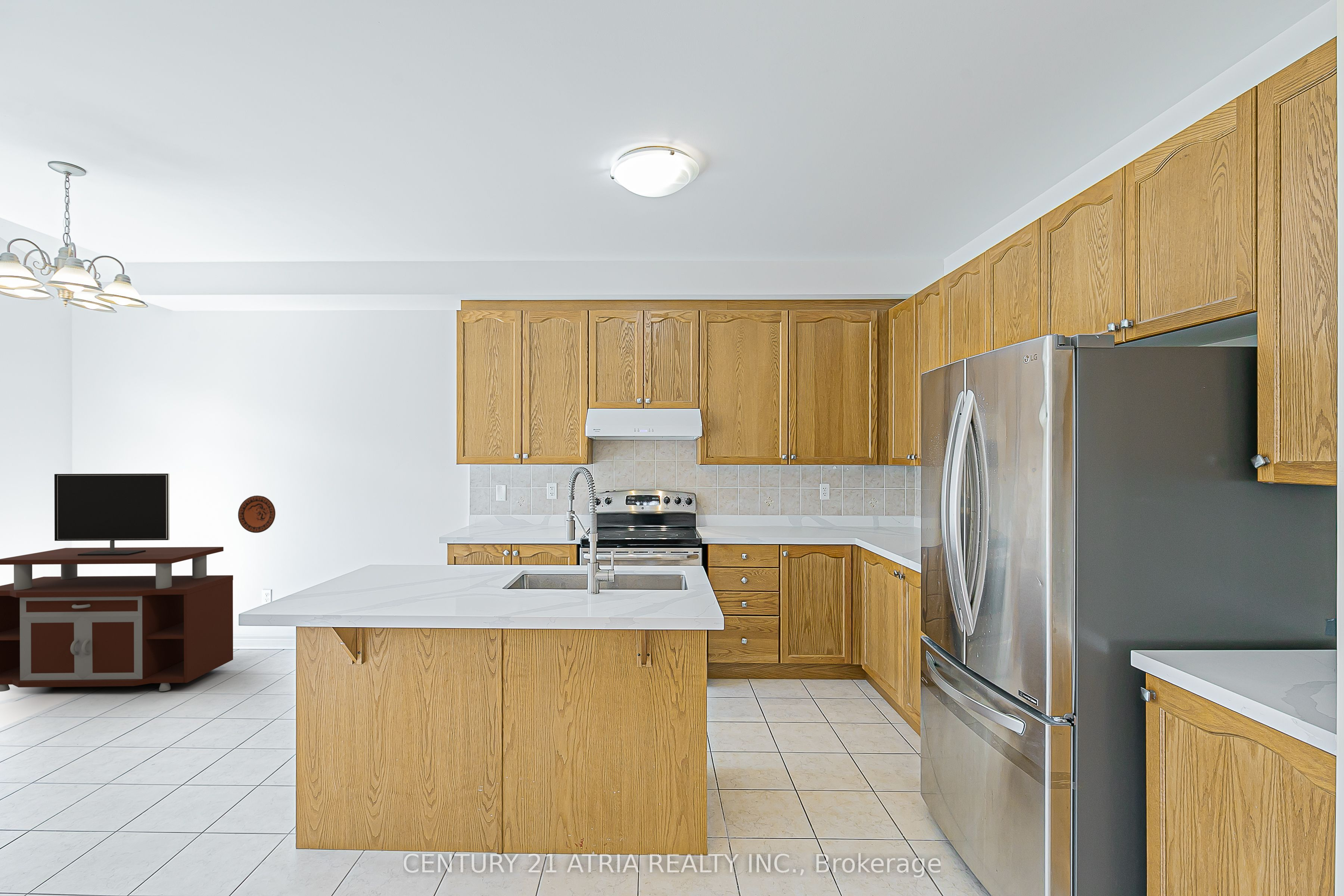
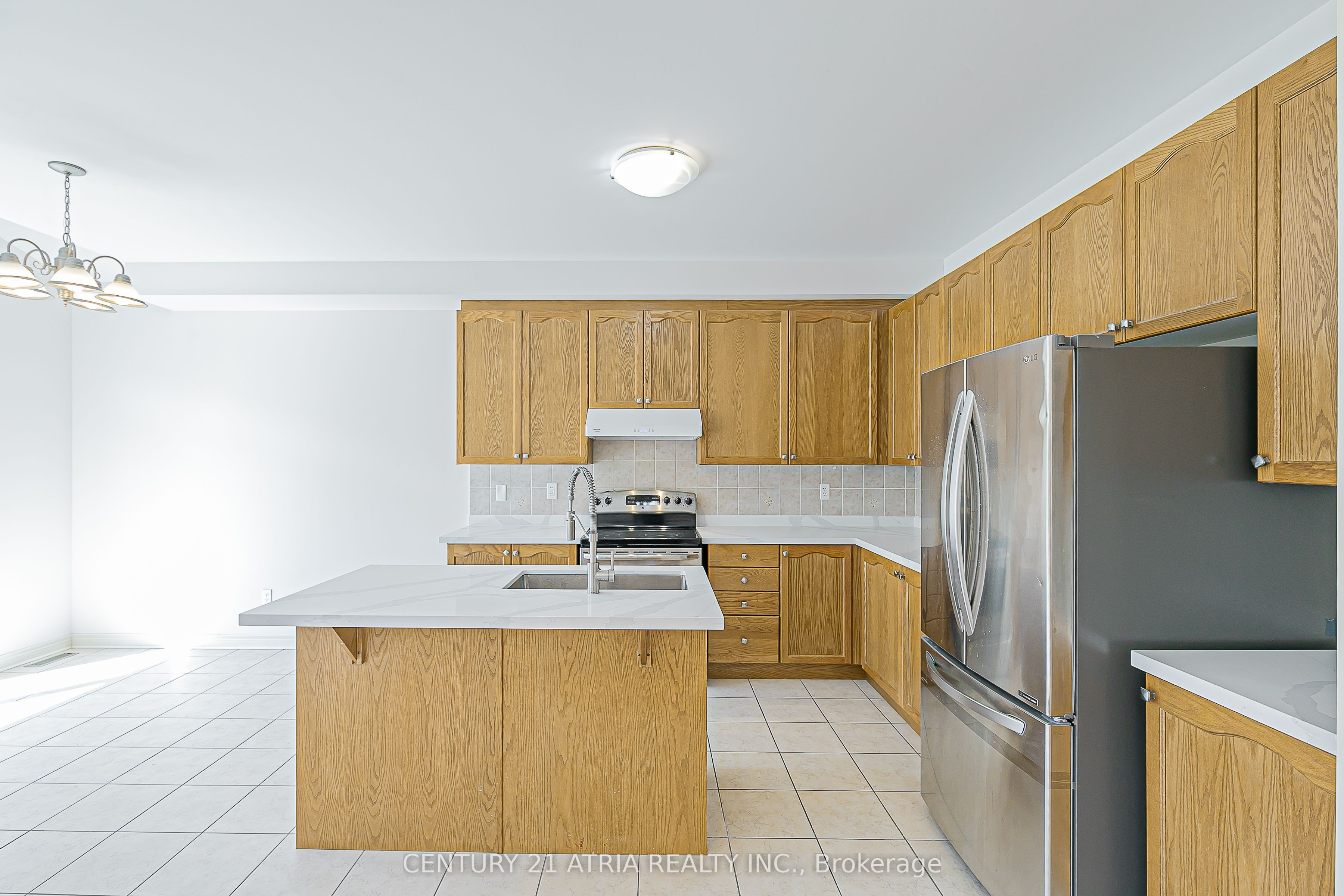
- tv stand [0,473,233,692]
- decorative plate [237,495,276,533]
